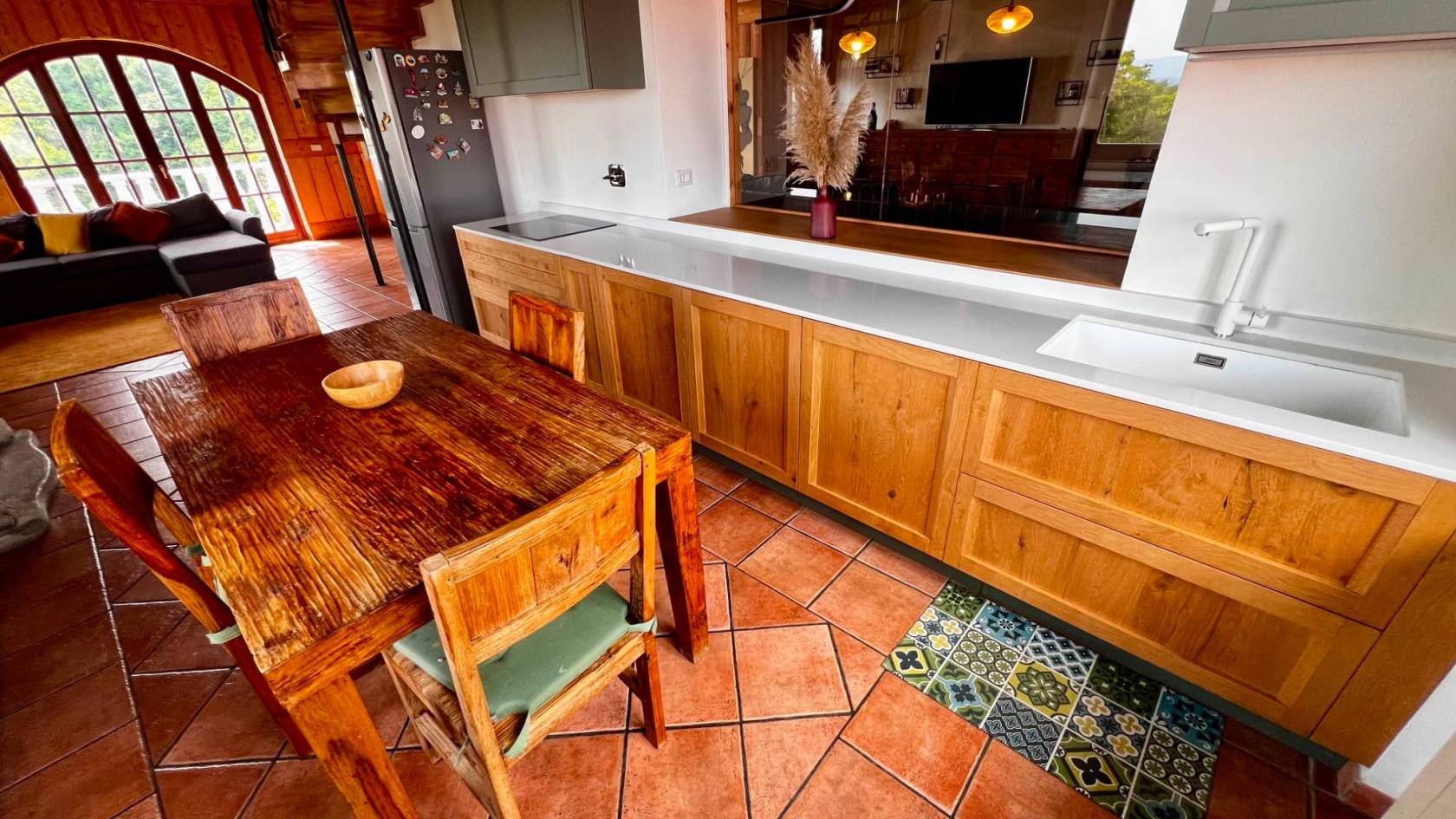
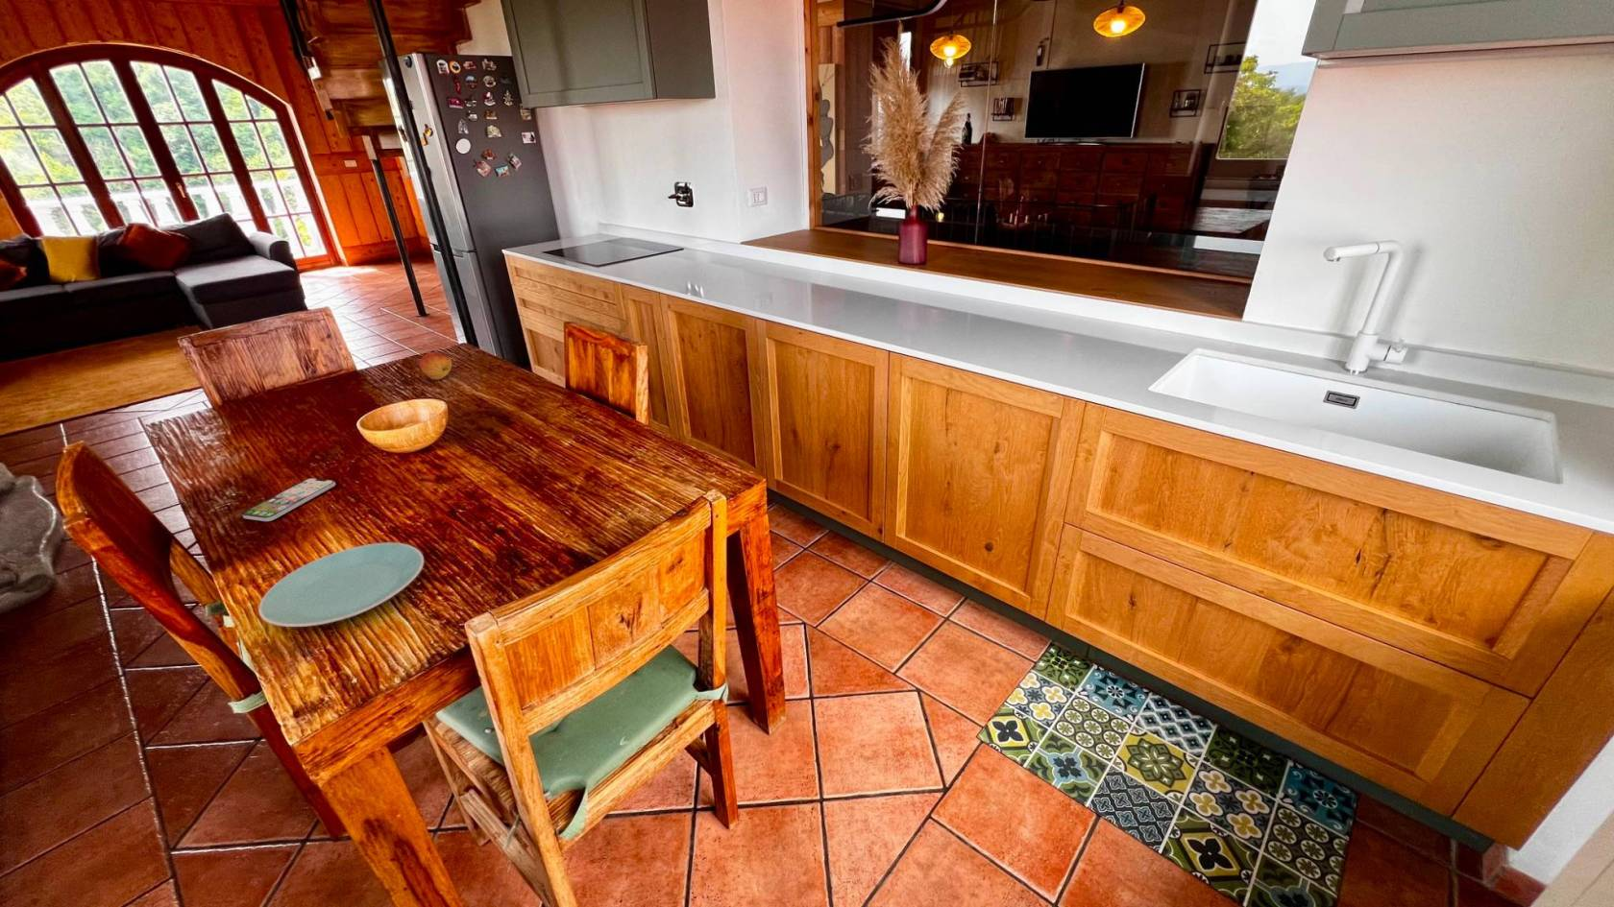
+ fruit [419,351,452,381]
+ plate [257,542,425,628]
+ smartphone [242,477,336,522]
